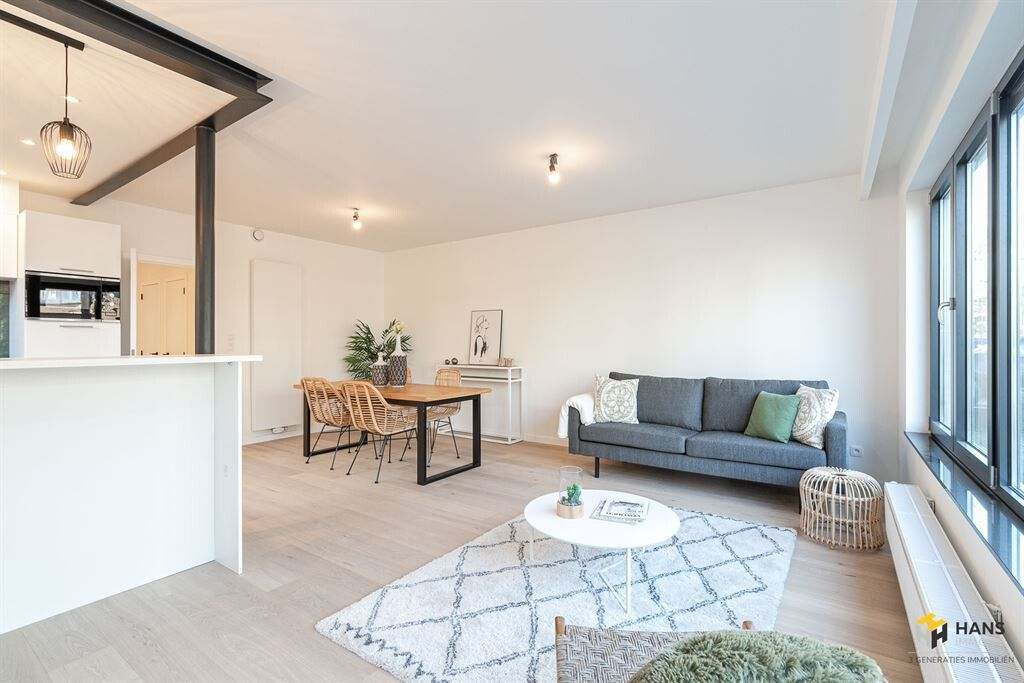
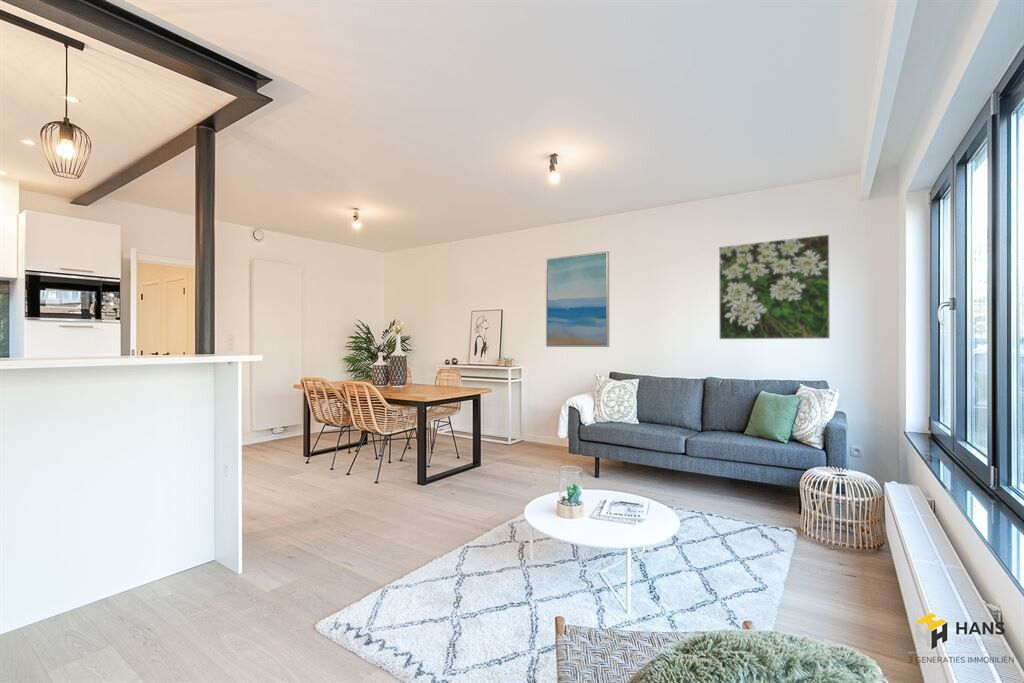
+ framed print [718,233,831,340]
+ wall art [545,250,610,348]
